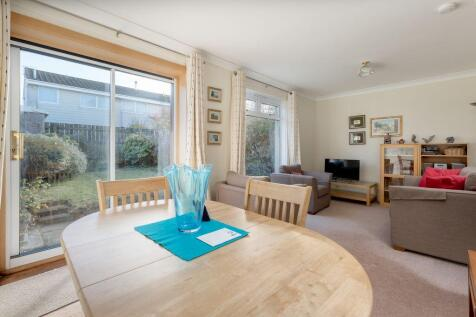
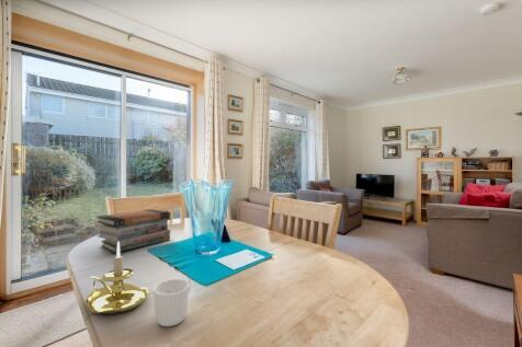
+ candle holder [84,242,149,315]
+ book stack [95,208,172,254]
+ mug [152,278,192,327]
